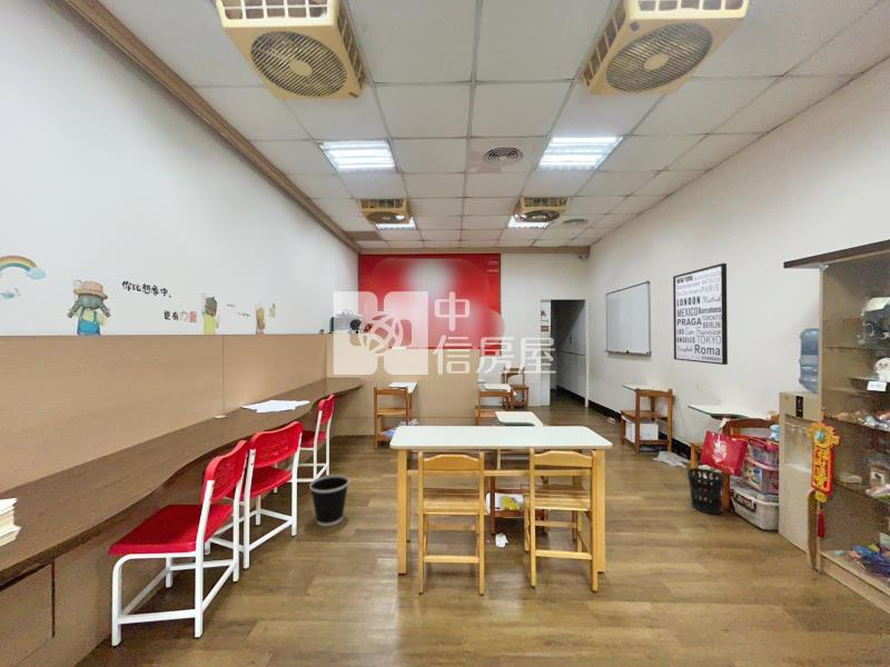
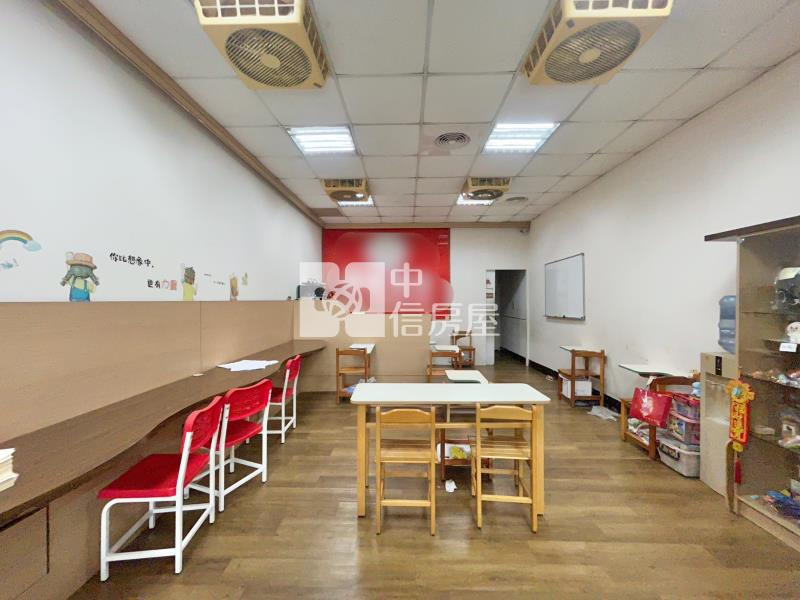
- wastebasket [686,467,725,516]
- wall art [672,262,729,366]
- wastebasket [308,474,350,527]
